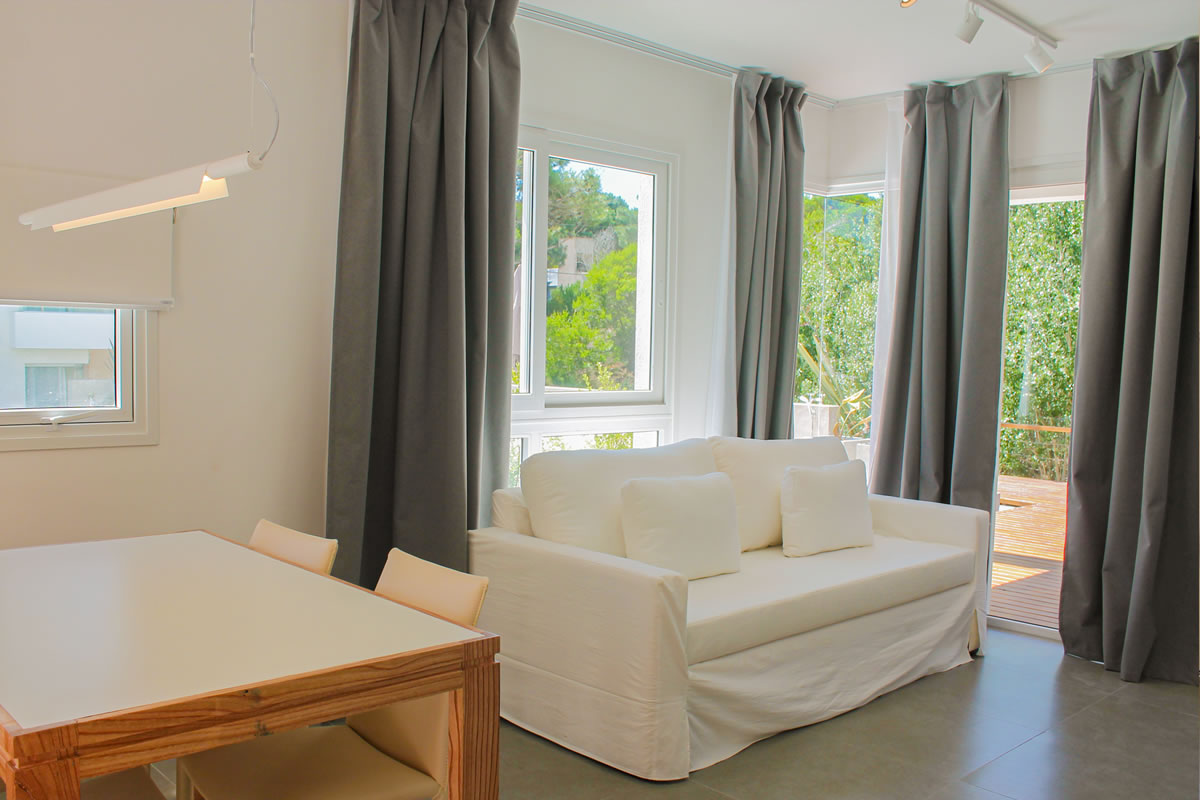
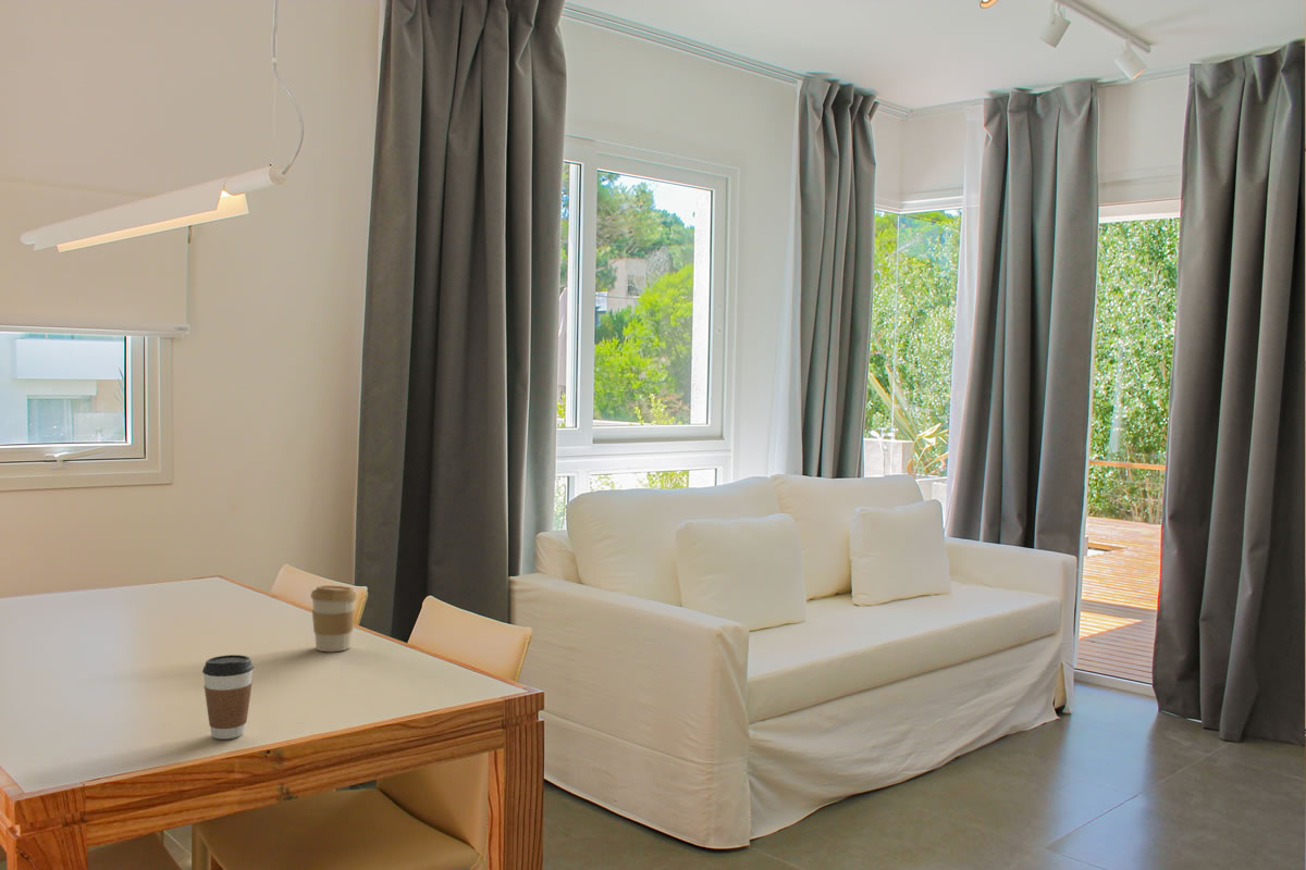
+ coffee cup [201,654,255,741]
+ coffee cup [309,585,358,652]
